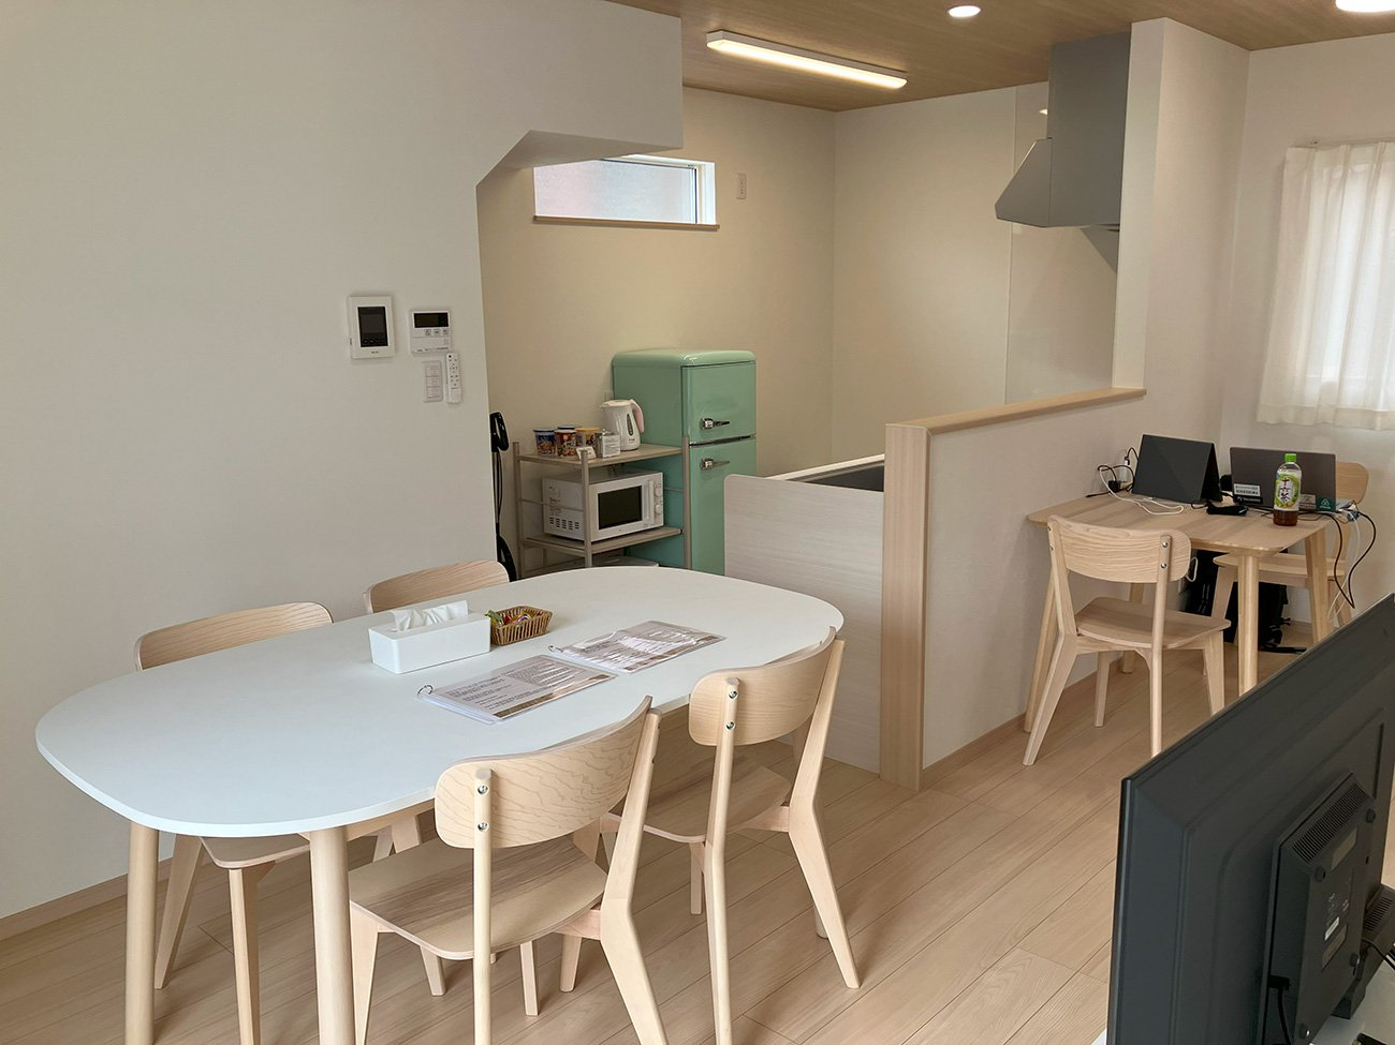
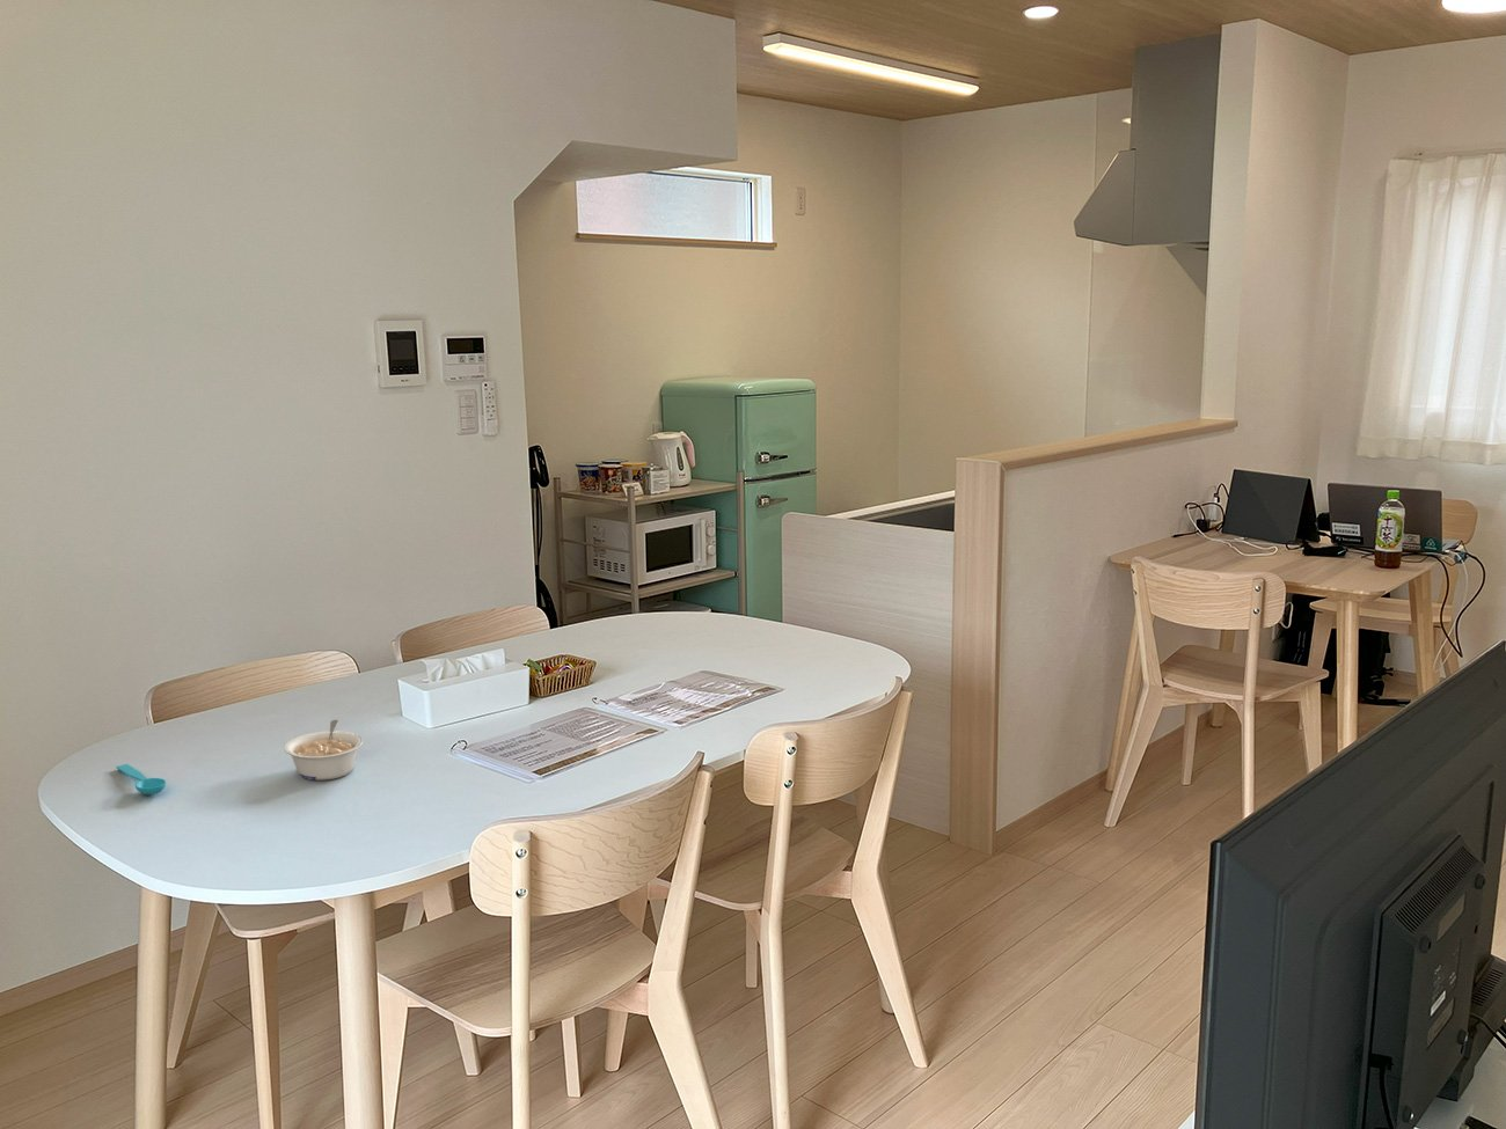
+ legume [282,719,364,782]
+ spoon [116,763,167,796]
